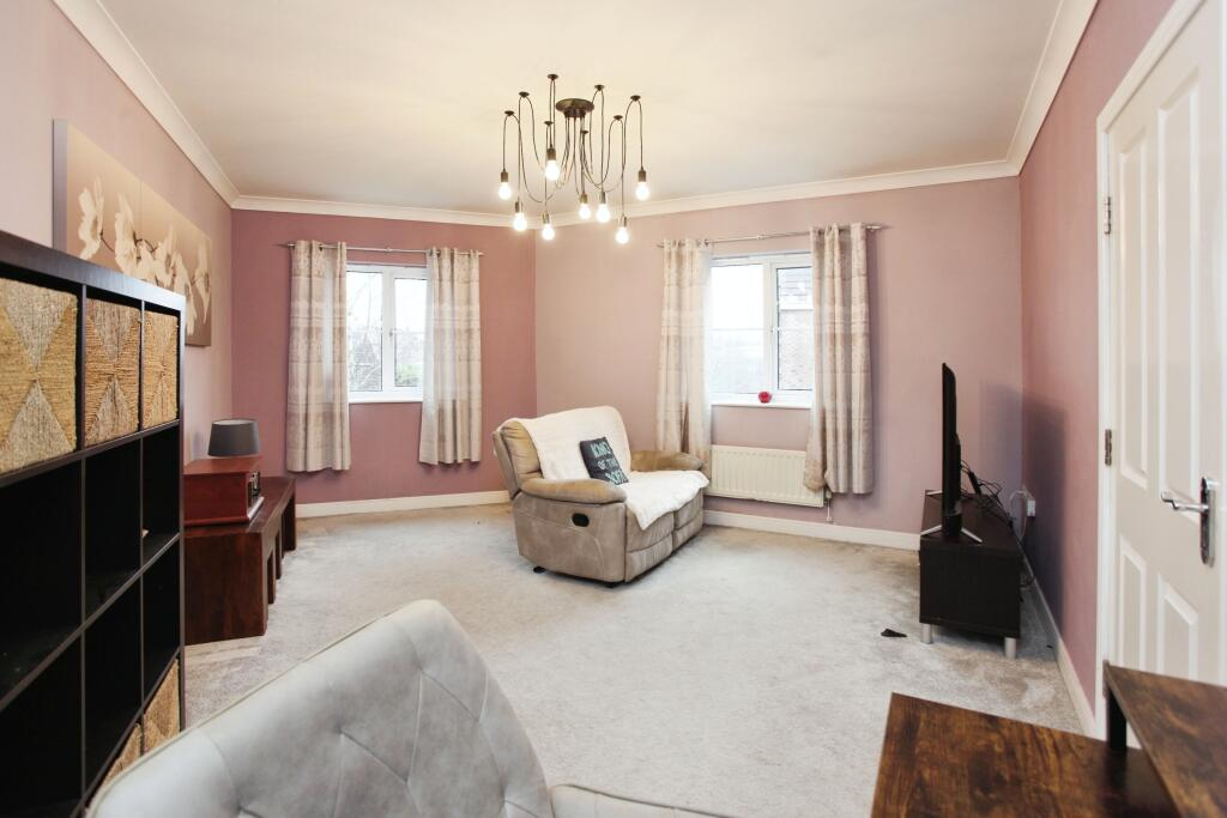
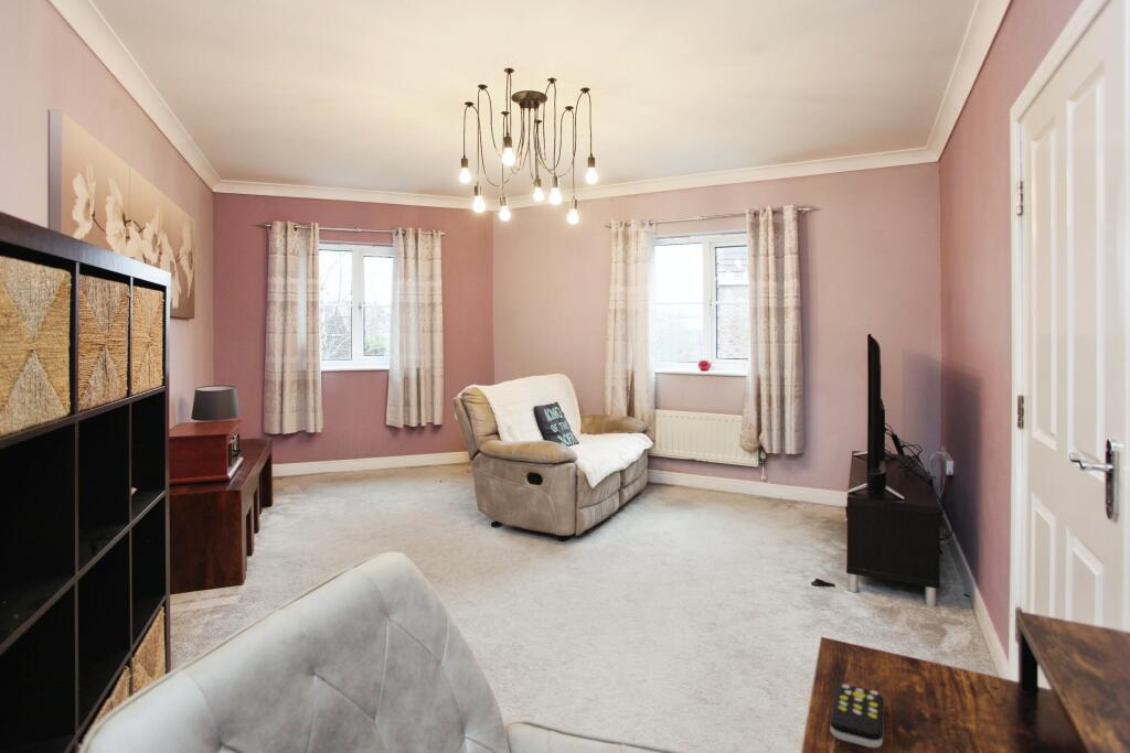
+ remote control [829,684,885,749]
